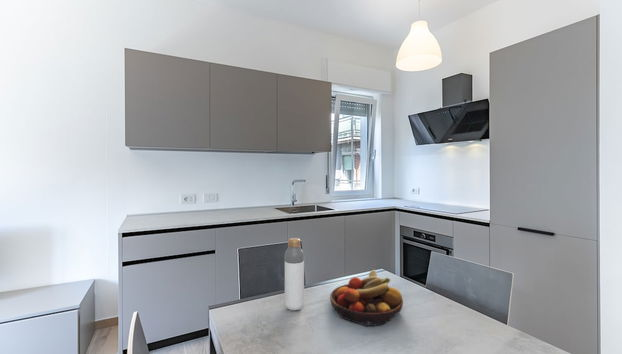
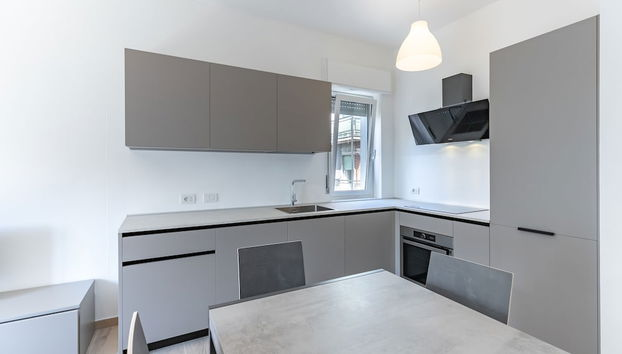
- fruit bowl [329,269,404,327]
- bottle [284,237,305,311]
